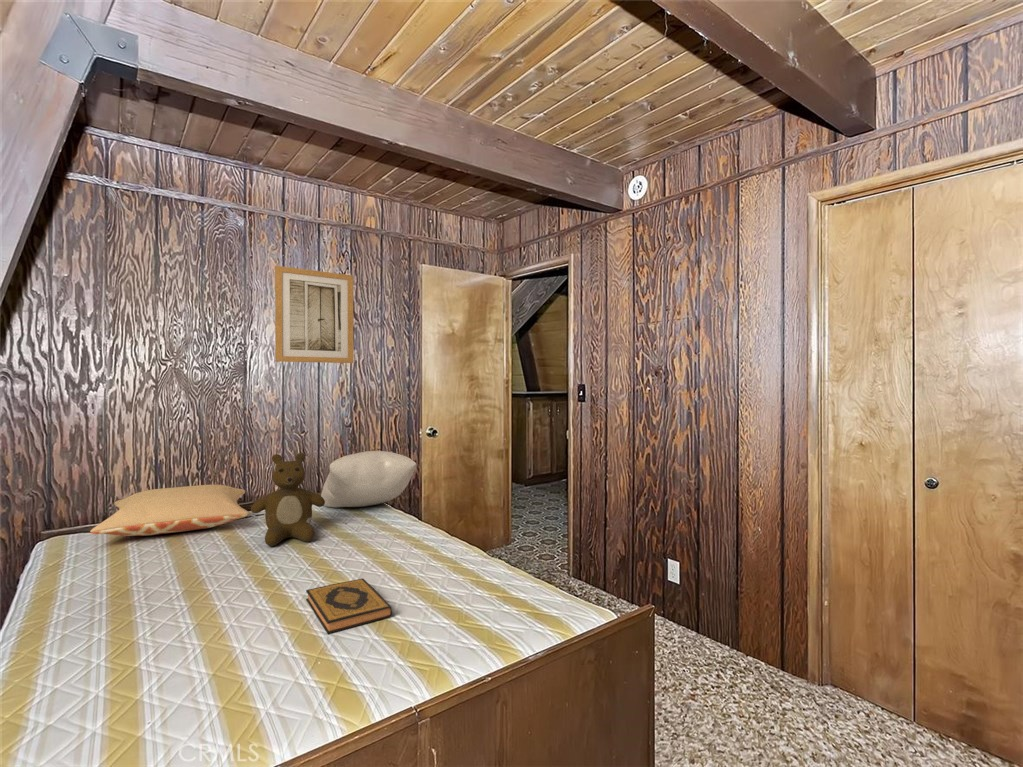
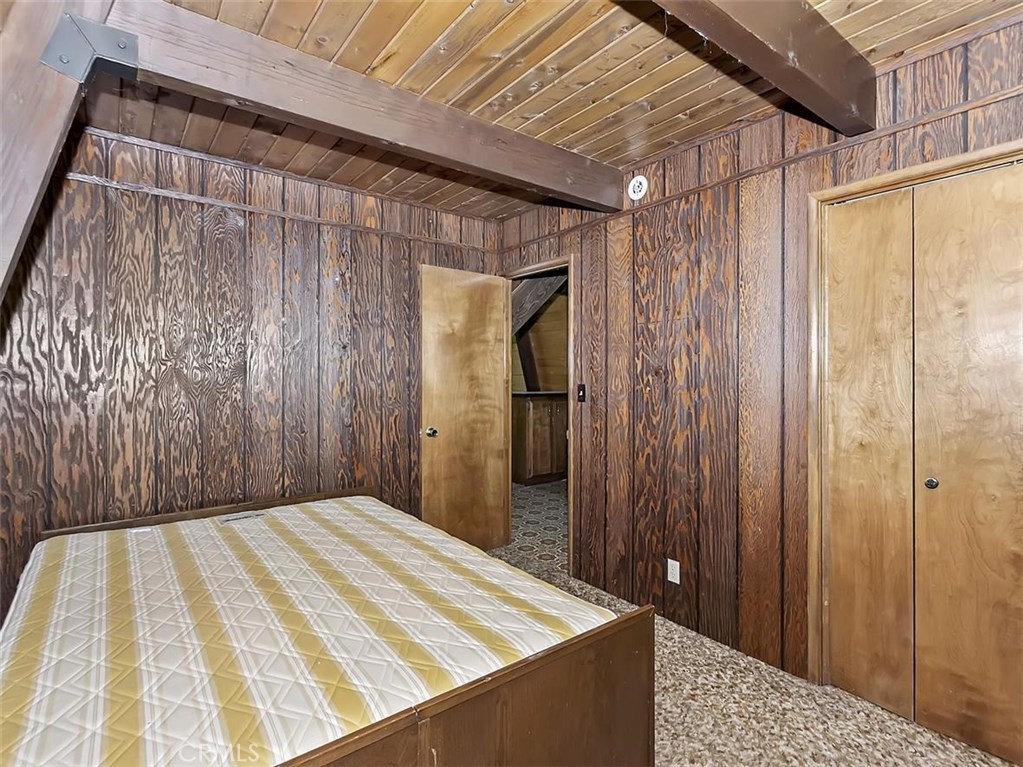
- pillow [89,484,250,537]
- hardback book [305,578,393,635]
- wall art [274,265,354,364]
- teddy bear [250,452,325,547]
- pillow [320,450,418,508]
